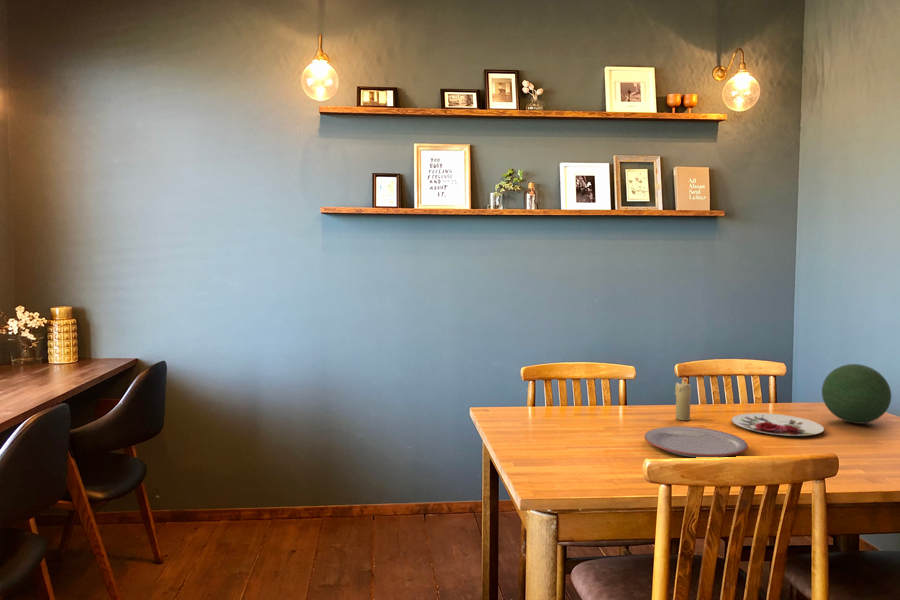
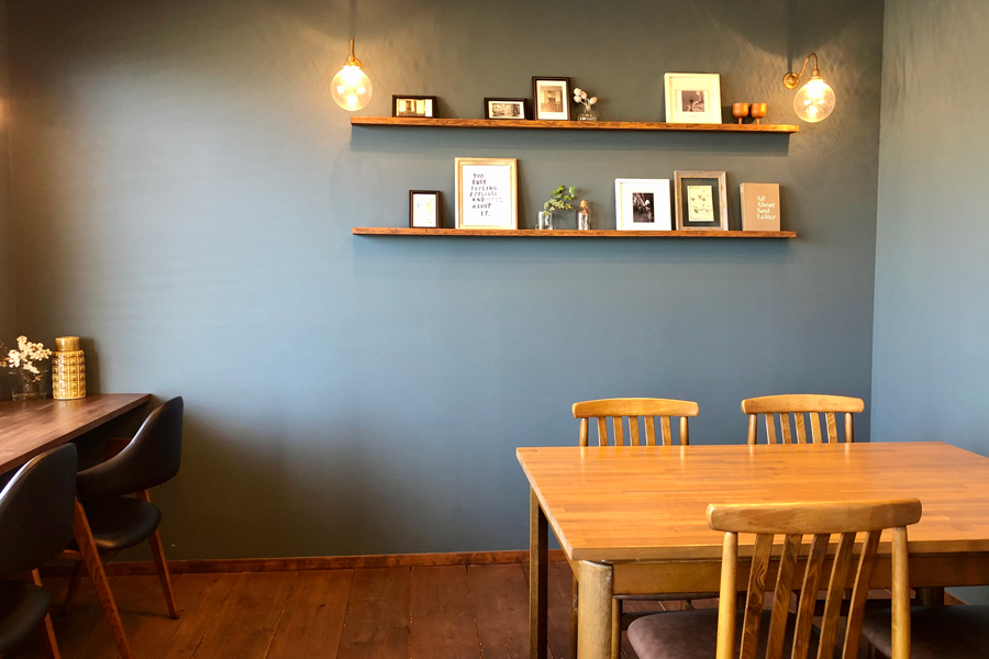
- candle [674,375,692,422]
- plate [731,412,825,437]
- decorative orb [821,363,892,425]
- plate [643,426,749,458]
